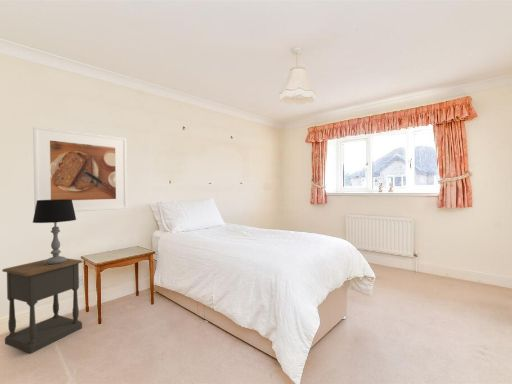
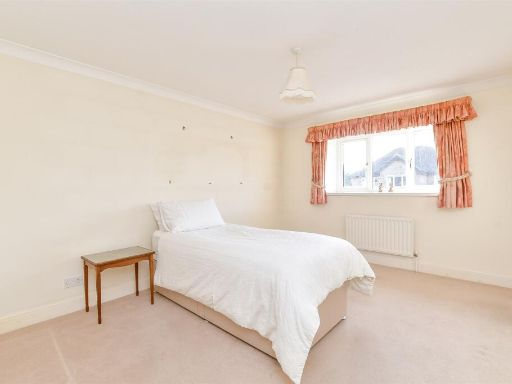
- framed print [32,125,128,213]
- table lamp [32,199,77,265]
- nightstand [1,257,83,354]
